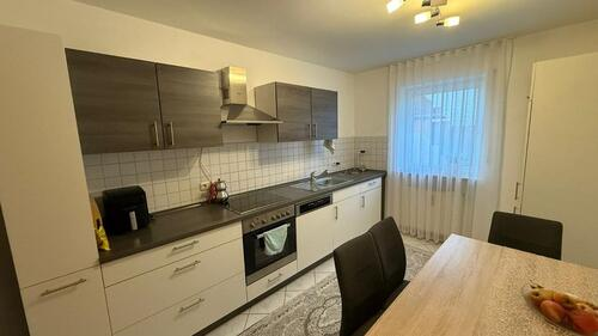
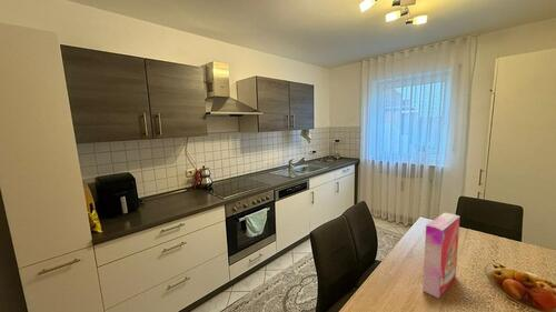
+ cereal box [421,212,461,300]
